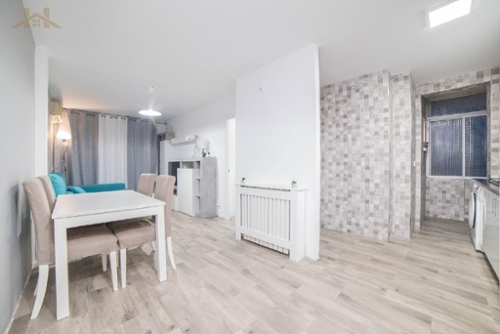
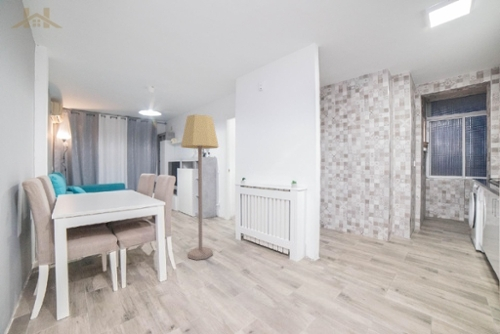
+ lamp [180,114,220,261]
